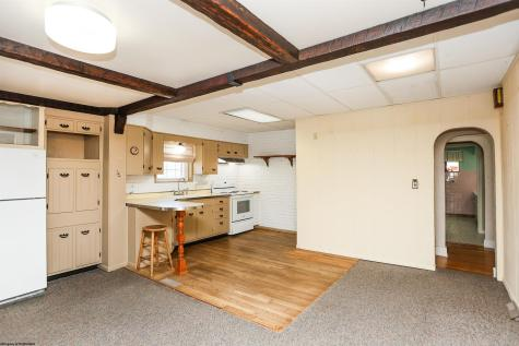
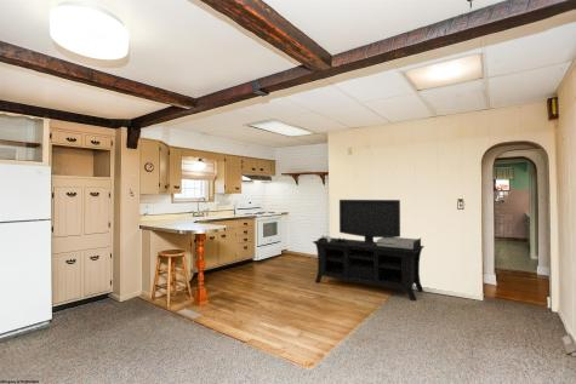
+ media console [312,199,426,302]
